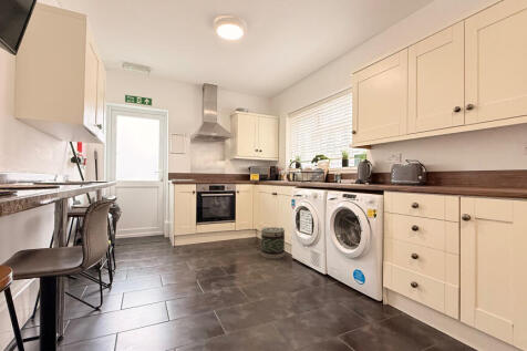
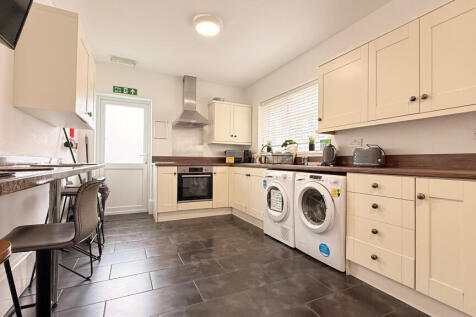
- basket [260,226,286,260]
